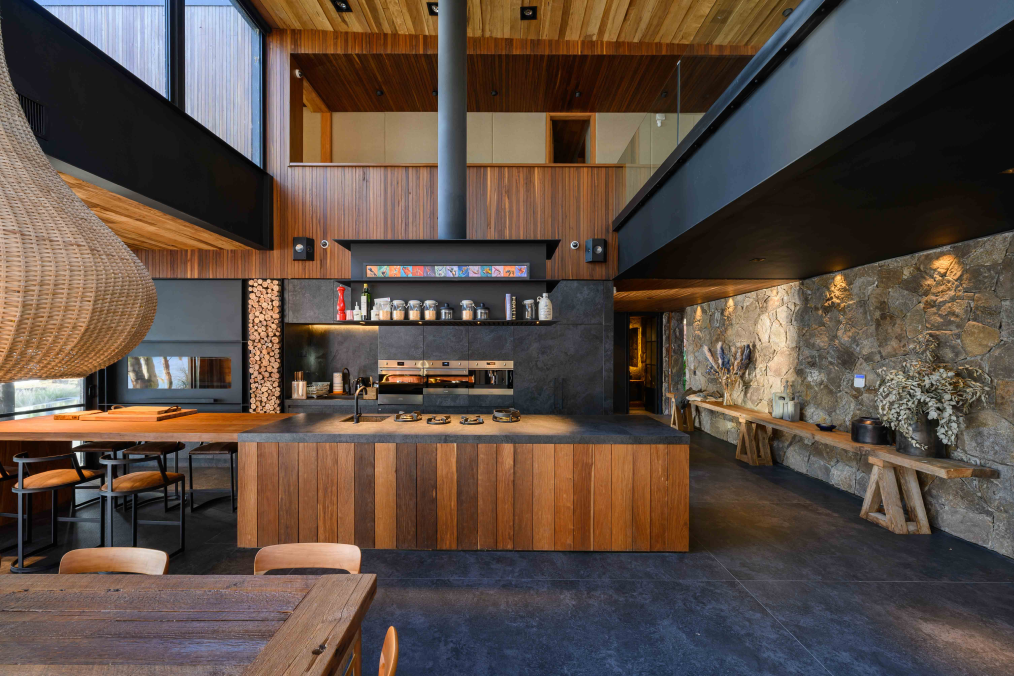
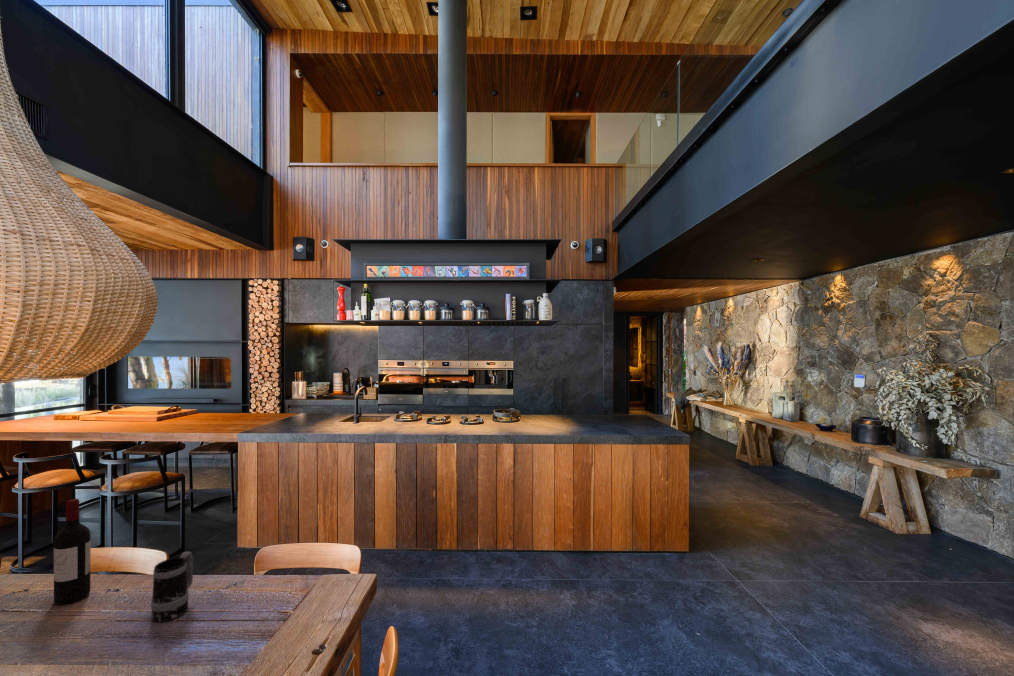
+ mug [150,550,194,623]
+ wine bottle [53,498,91,605]
